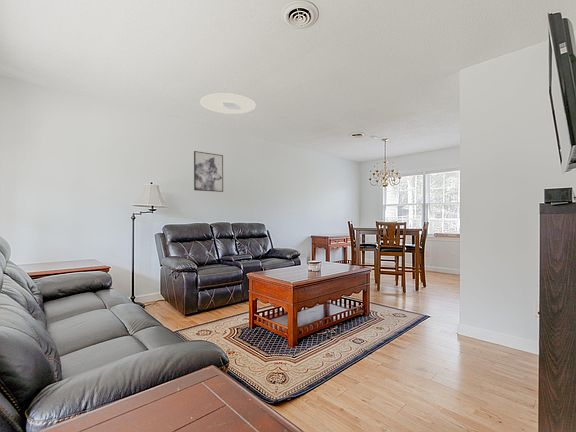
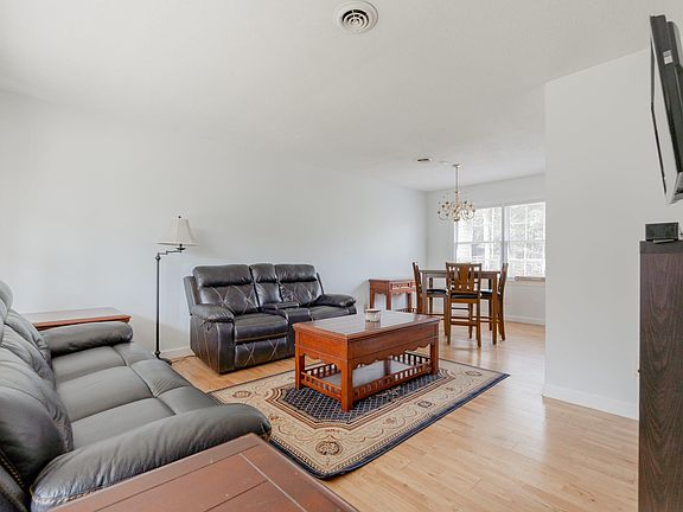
- ceiling light [199,92,257,115]
- wall art [193,150,224,193]
